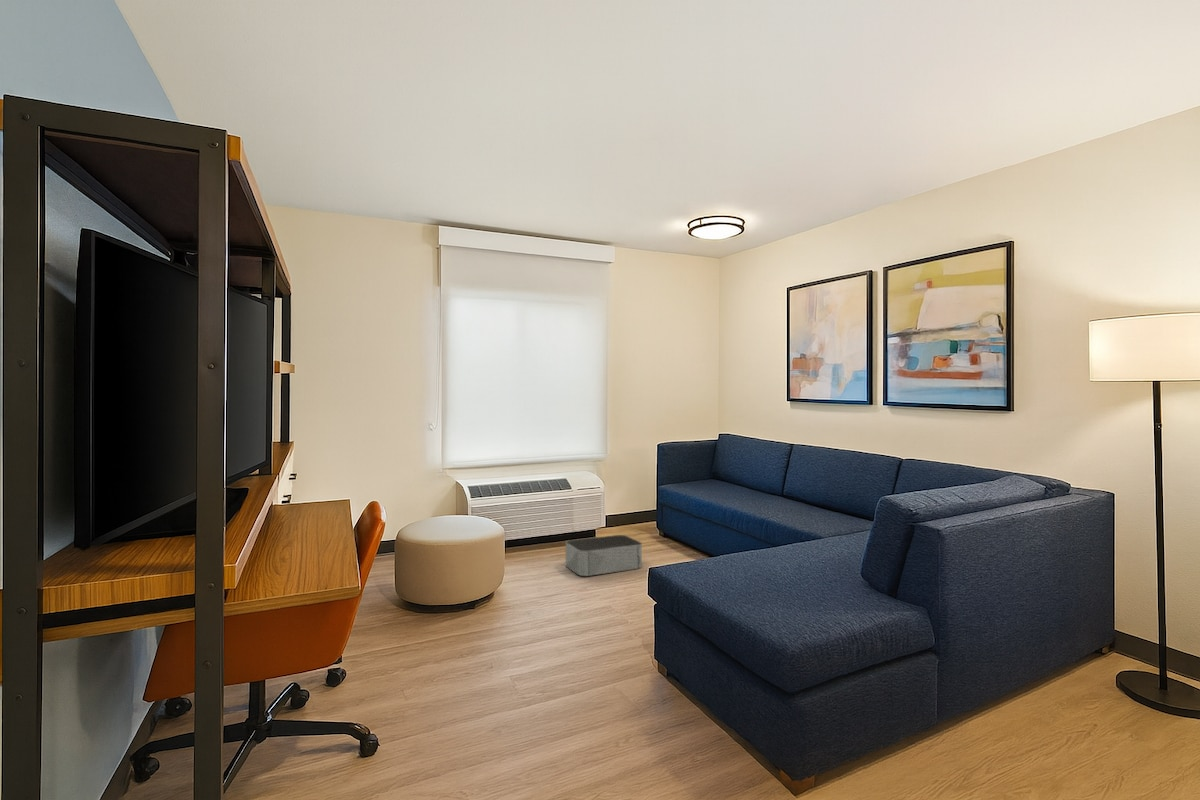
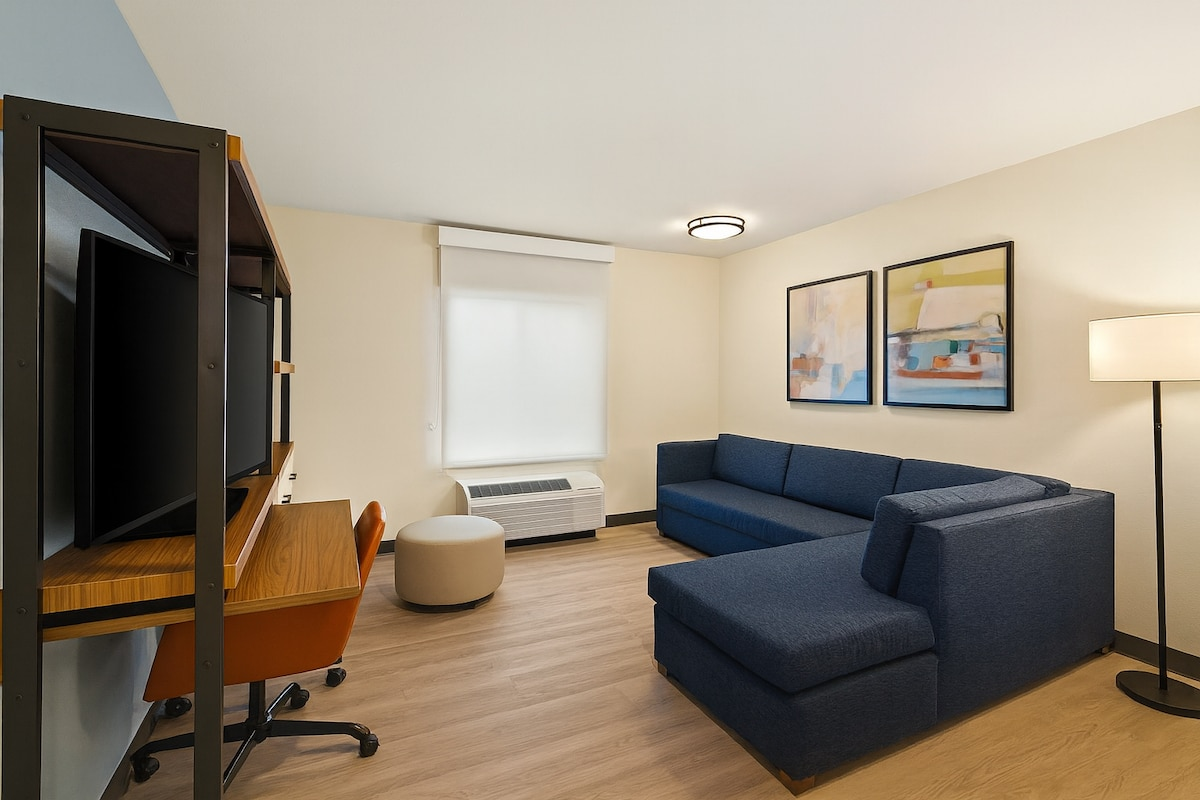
- storage bin [565,534,643,577]
